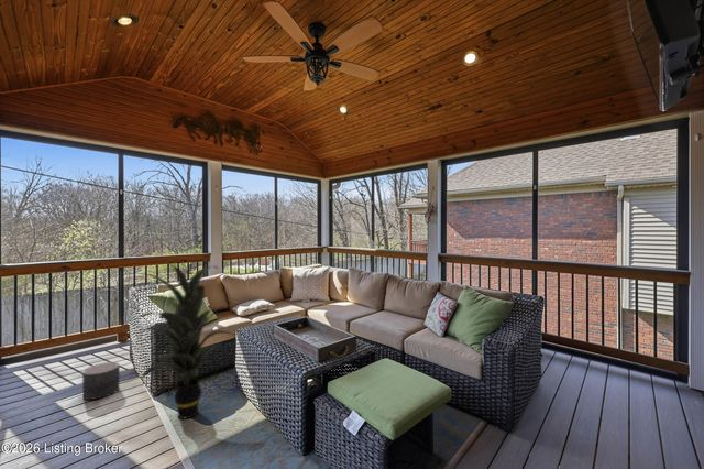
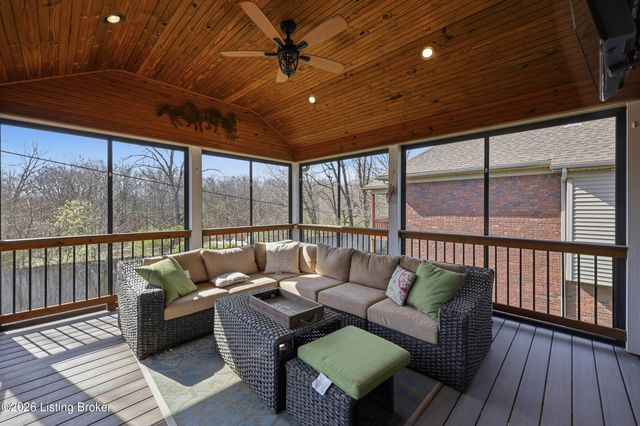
- planter [81,361,121,401]
- indoor plant [134,262,237,421]
